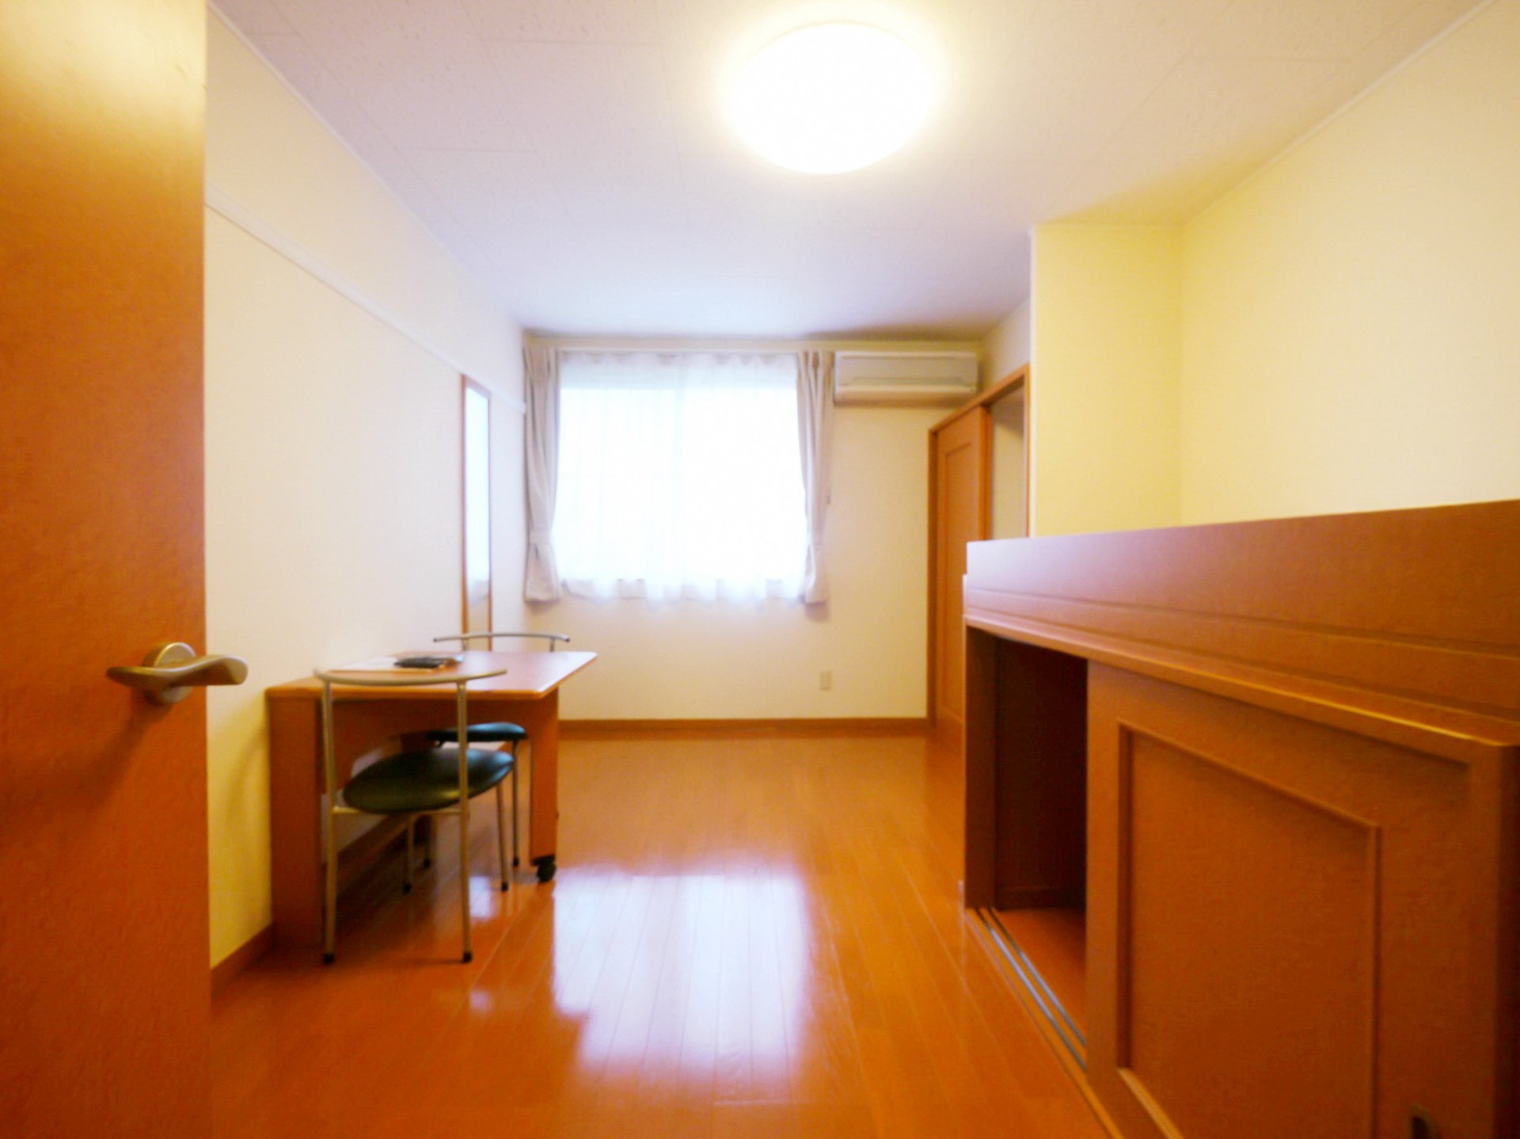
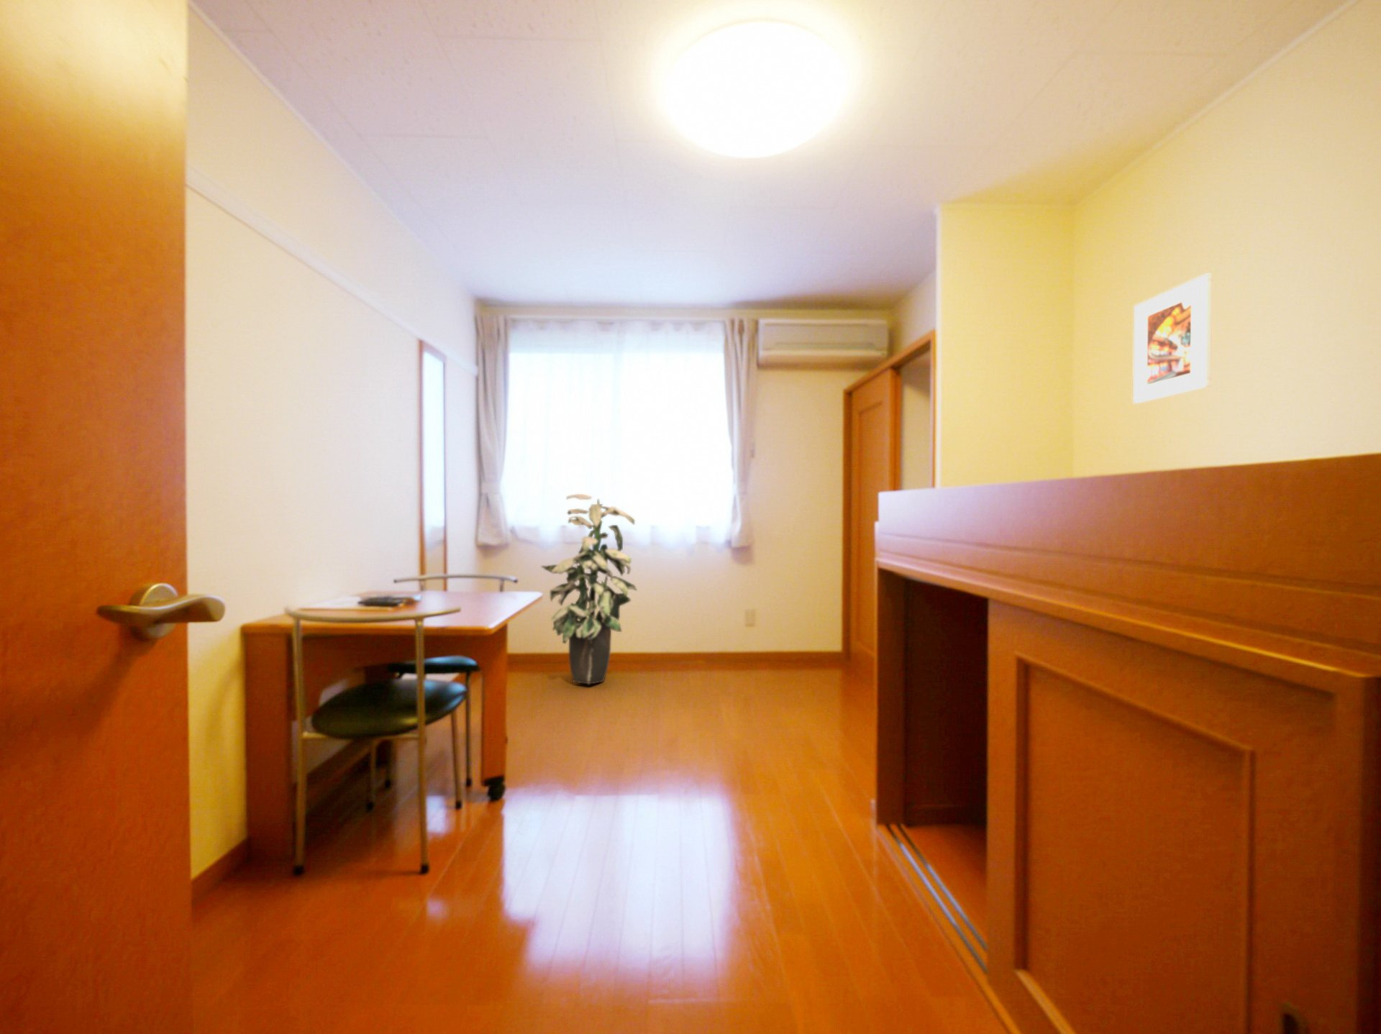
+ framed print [1132,274,1213,404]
+ indoor plant [539,493,638,684]
